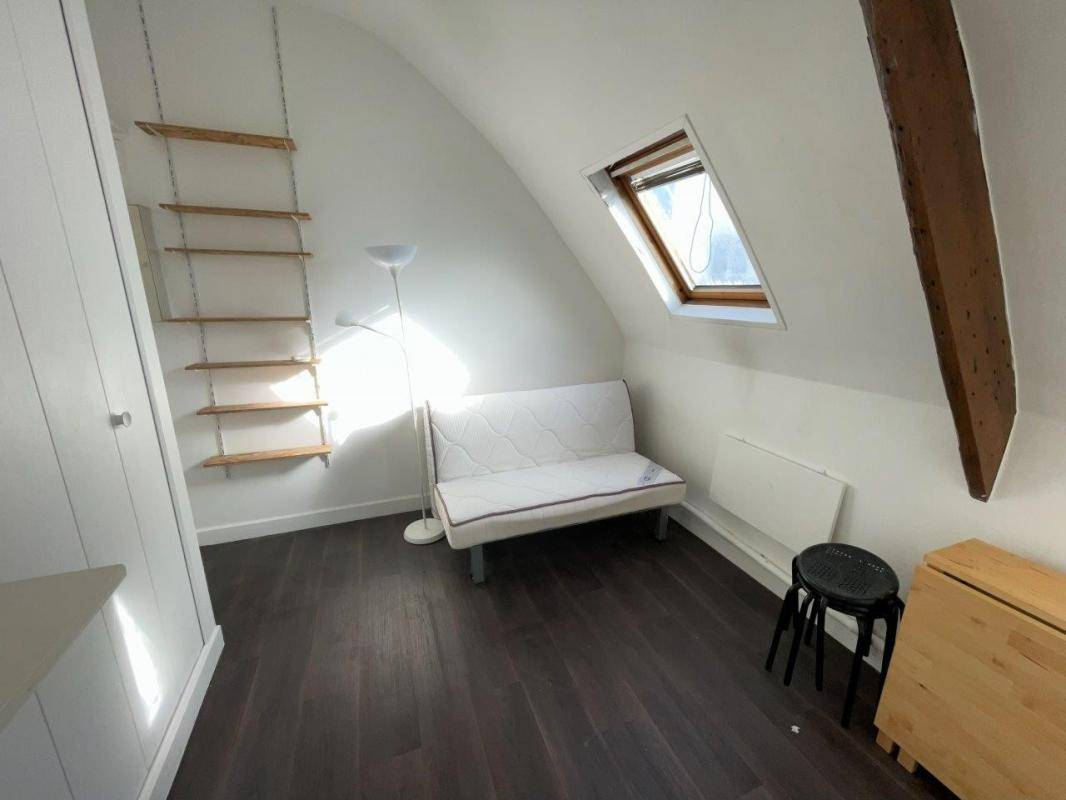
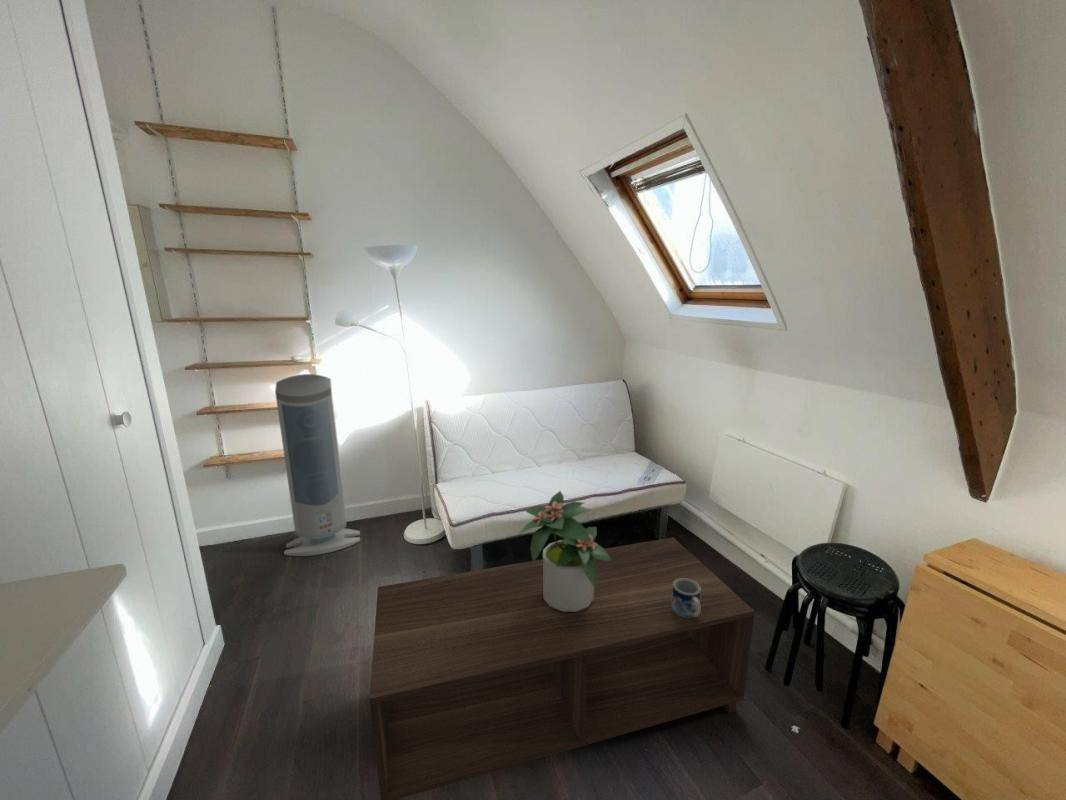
+ potted plant [515,490,612,611]
+ mug [672,579,700,618]
+ coffee table [369,536,756,800]
+ air purifier [274,373,361,557]
